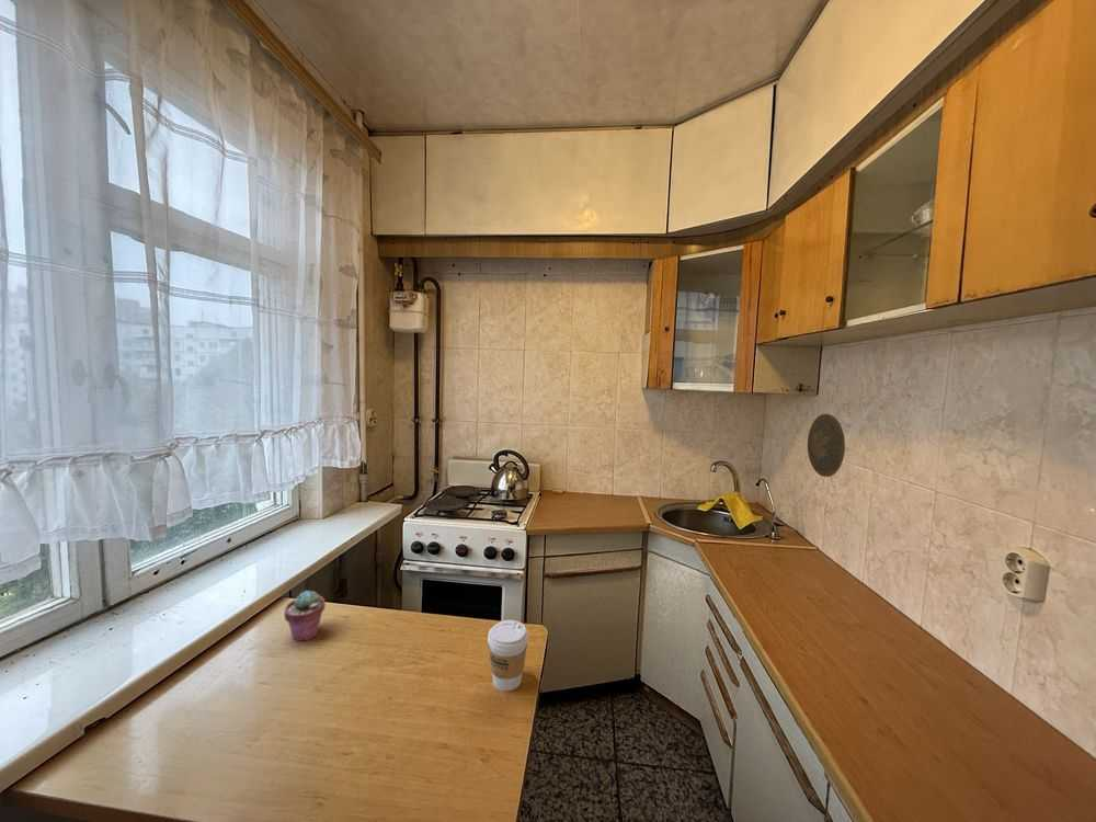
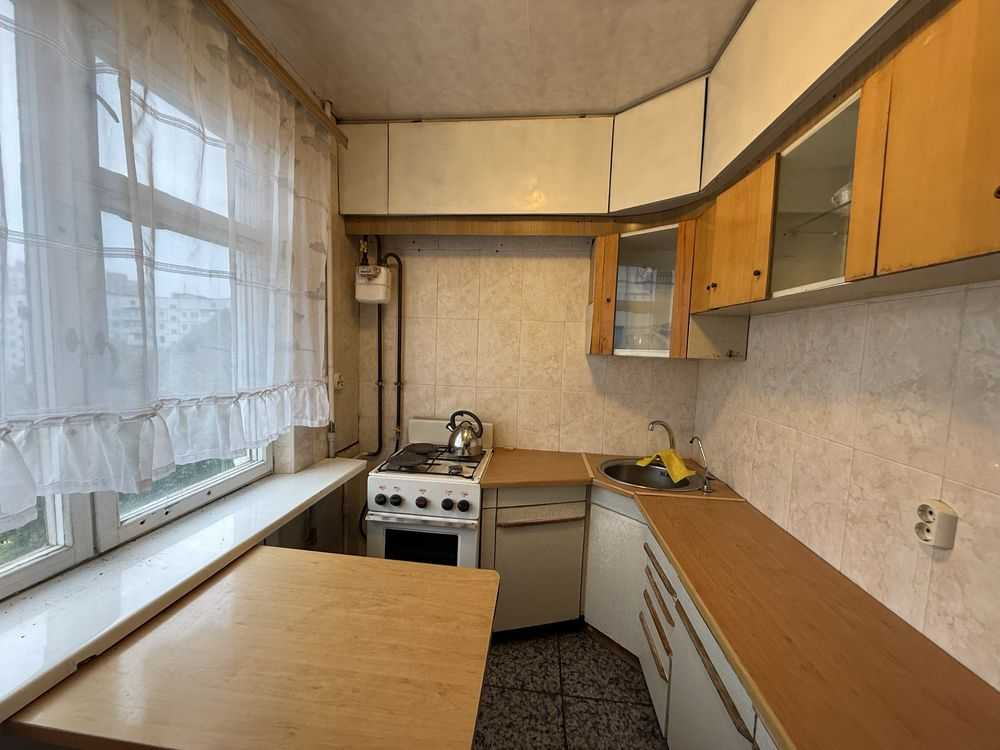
- coffee cup [487,619,529,692]
- decorative plate [807,413,846,478]
- potted succulent [283,590,327,643]
